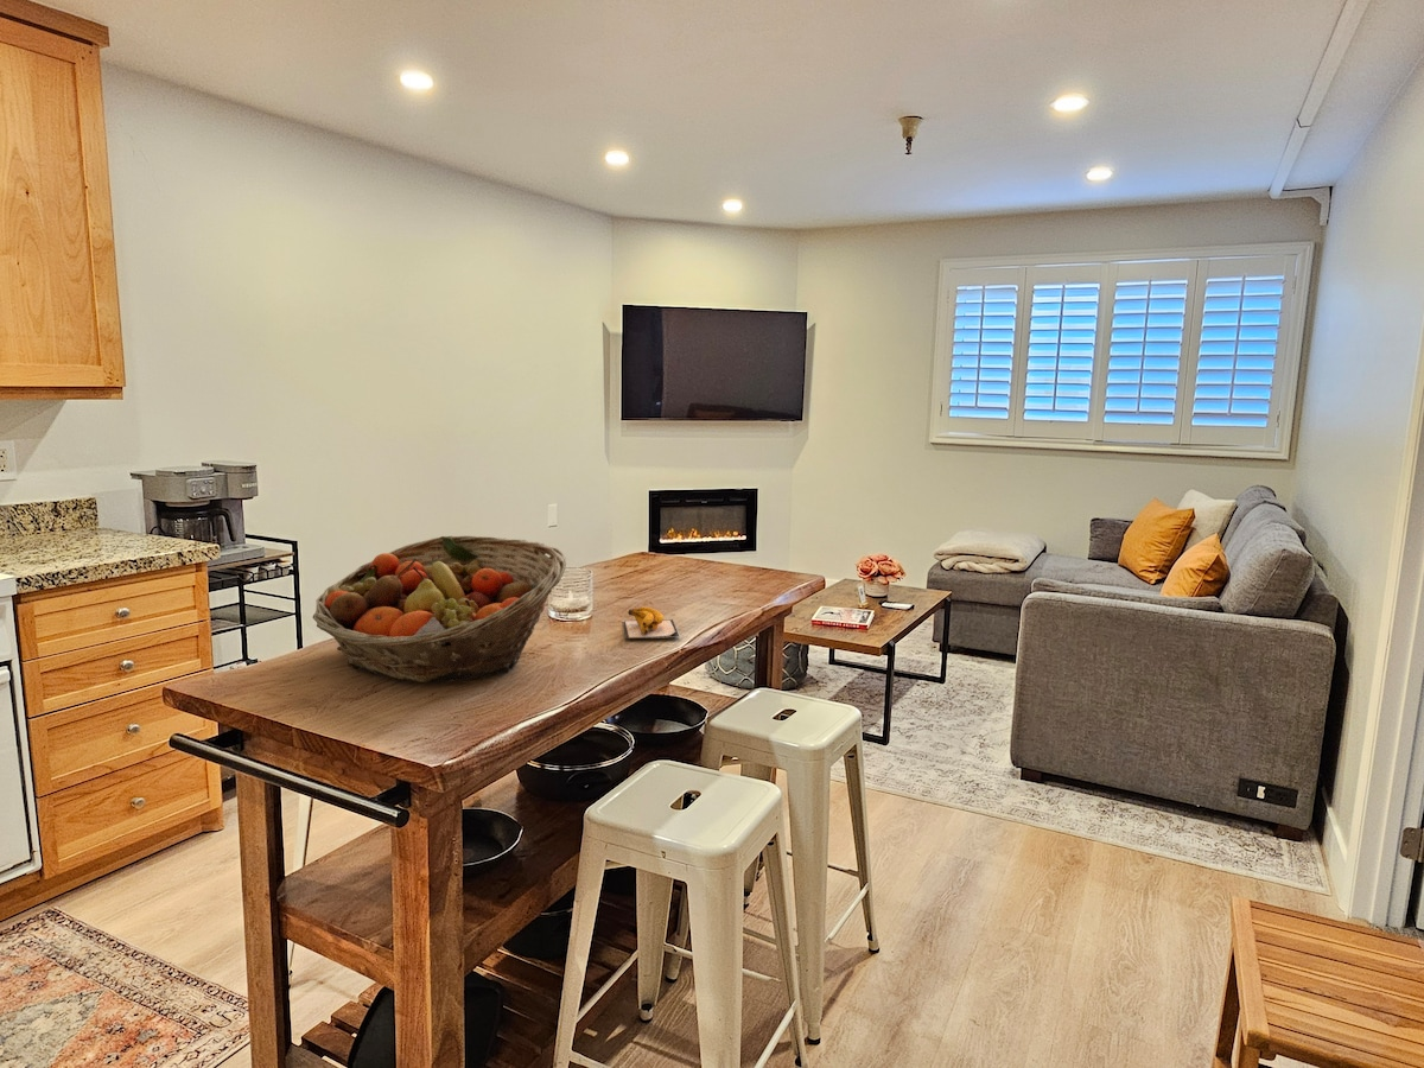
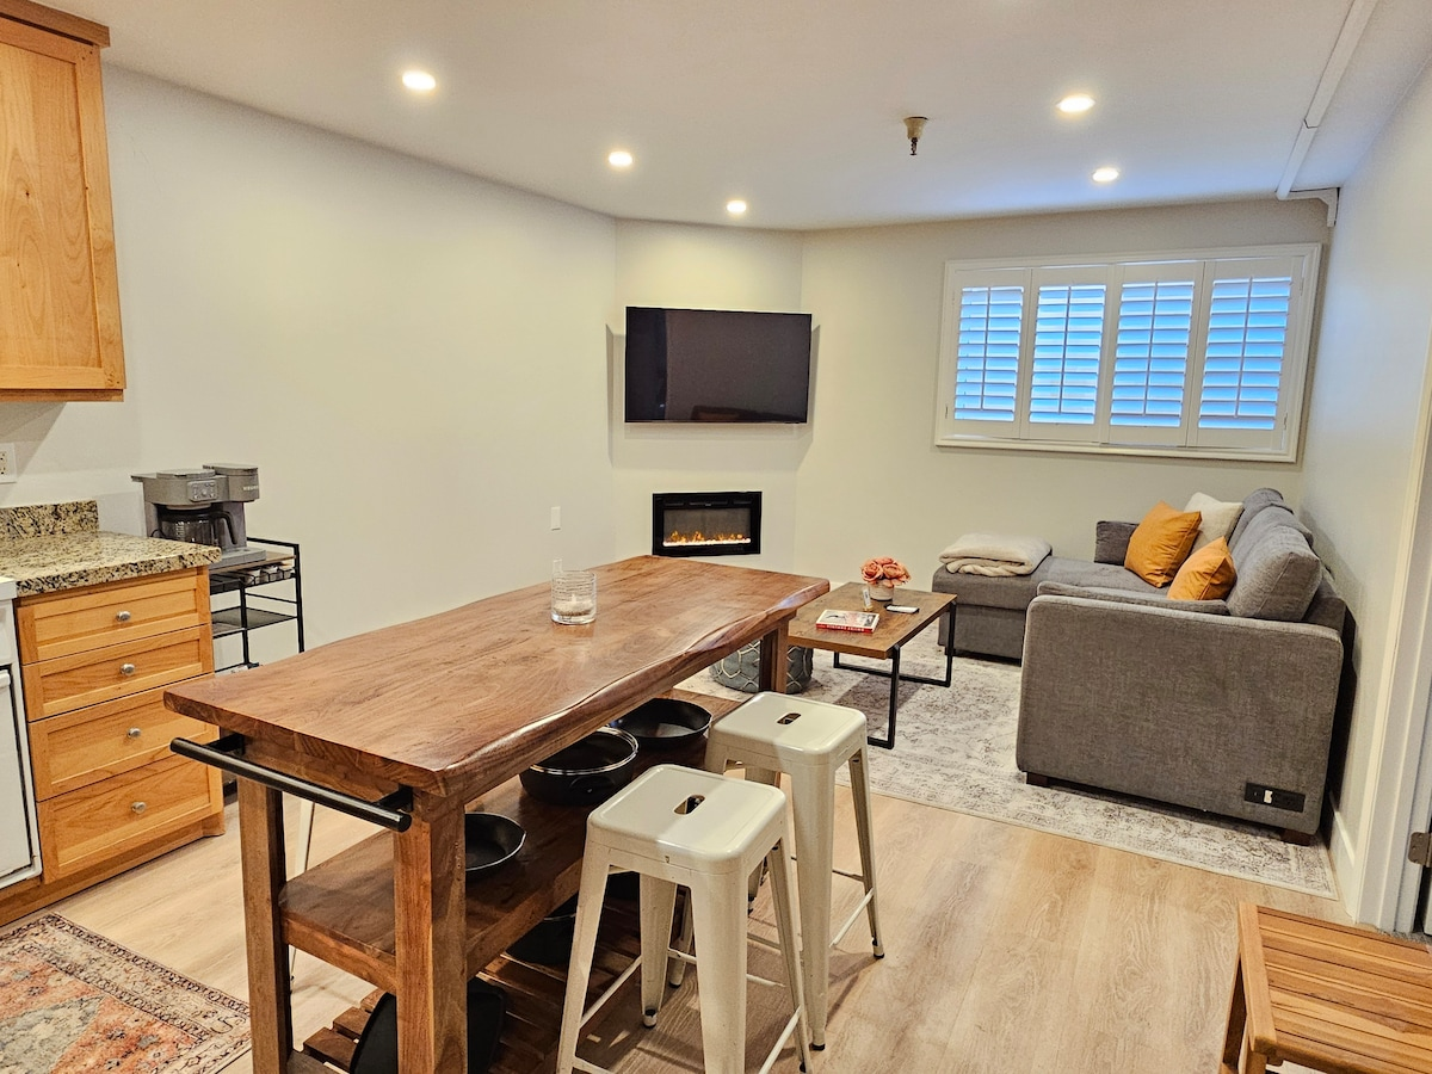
- fruit basket [312,535,567,684]
- banana [622,605,681,640]
